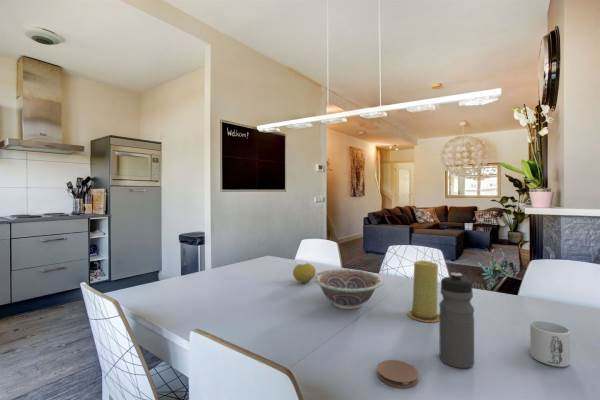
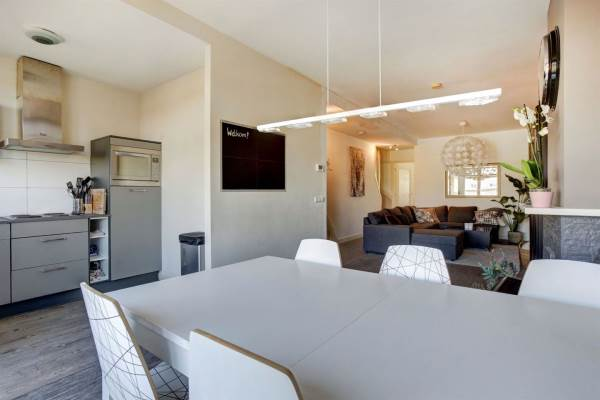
- mug [529,320,571,368]
- coaster [376,359,420,389]
- decorative bowl [313,268,383,310]
- water bottle [438,272,475,369]
- fruit [292,262,317,284]
- candle [407,260,439,323]
